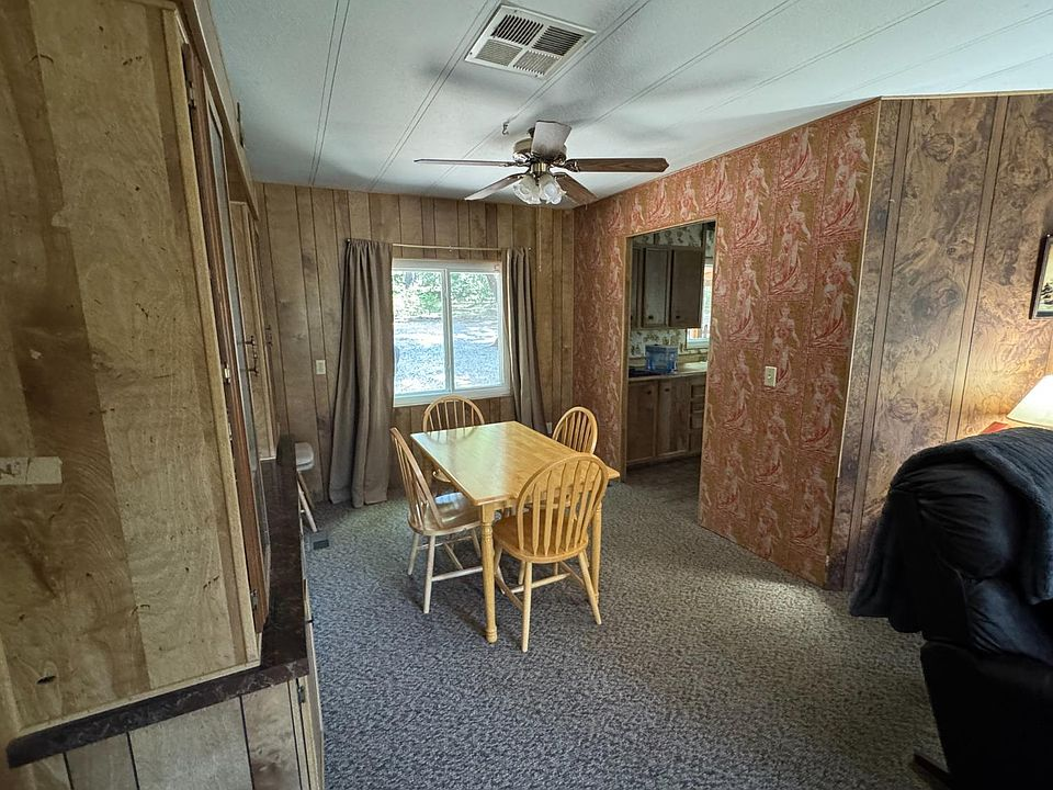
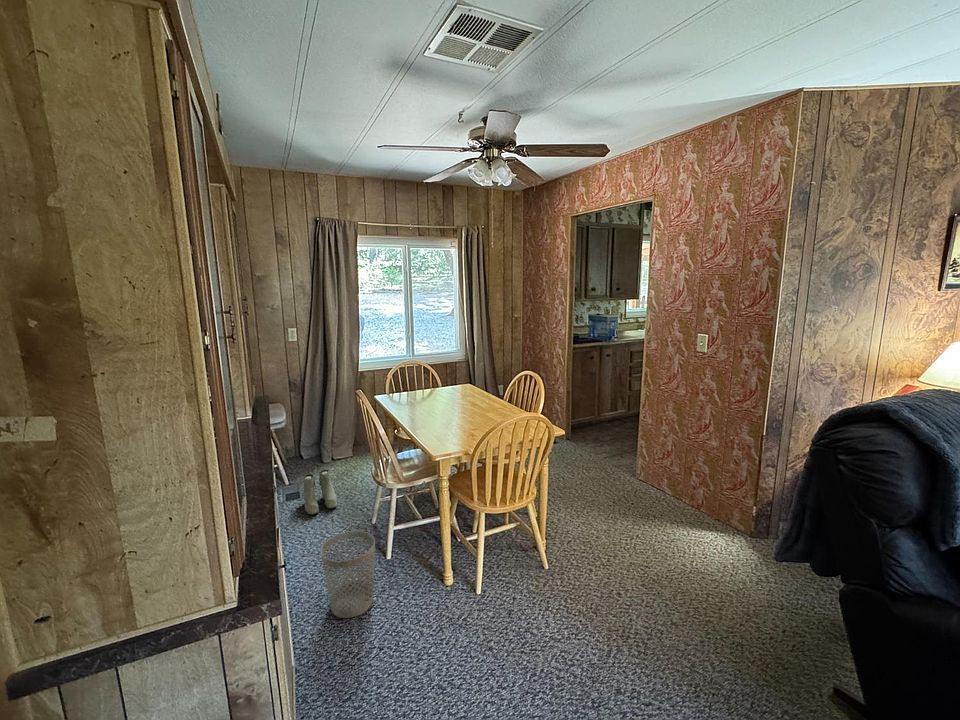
+ boots [302,469,338,516]
+ wastebasket [319,530,376,619]
